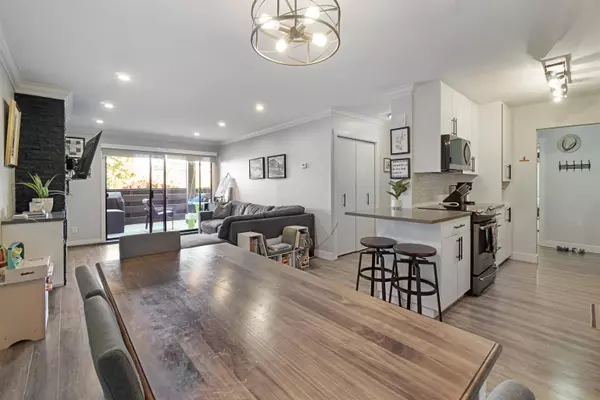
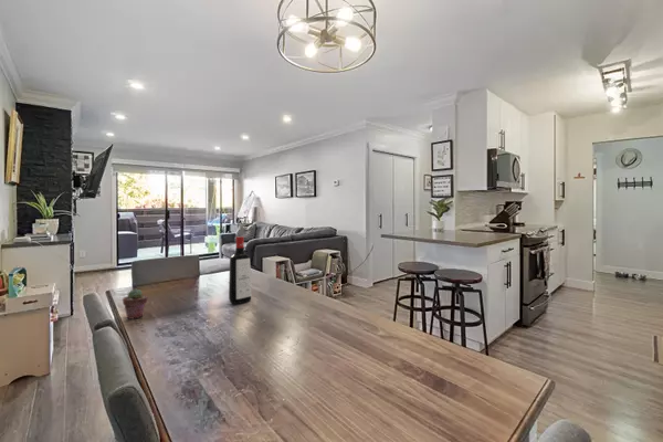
+ potted succulent [122,288,148,320]
+ liquor bottle [228,235,252,305]
